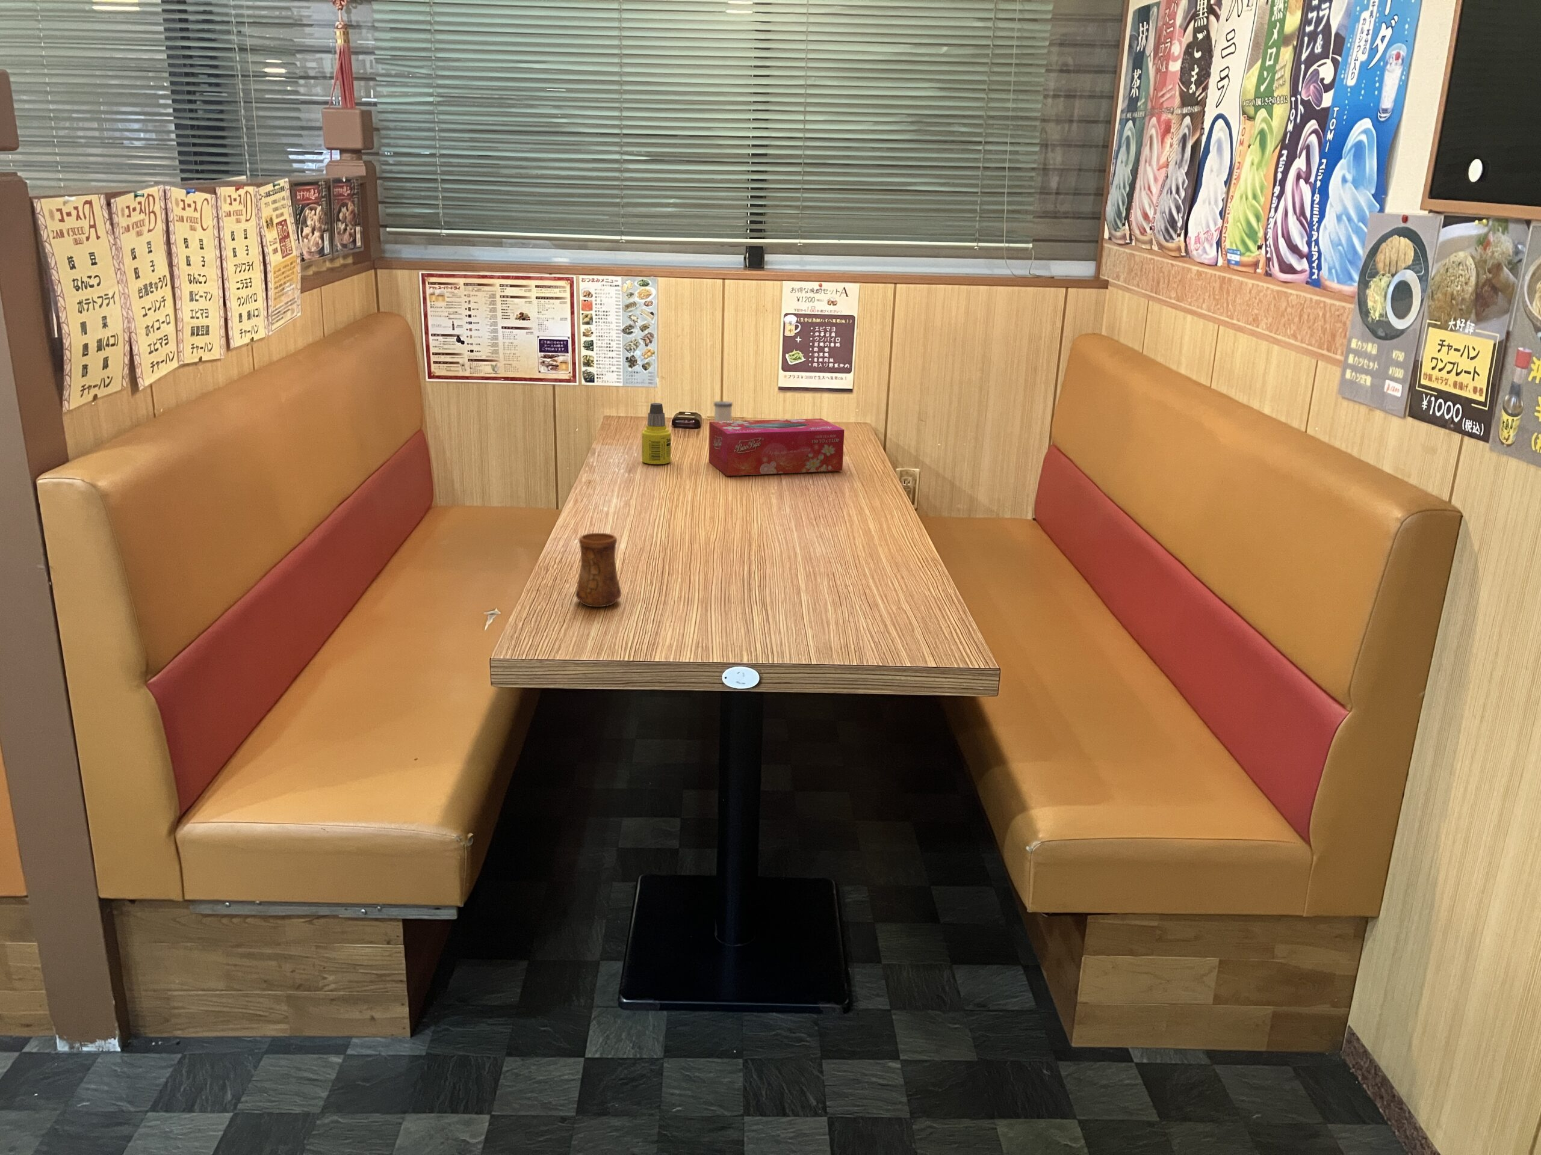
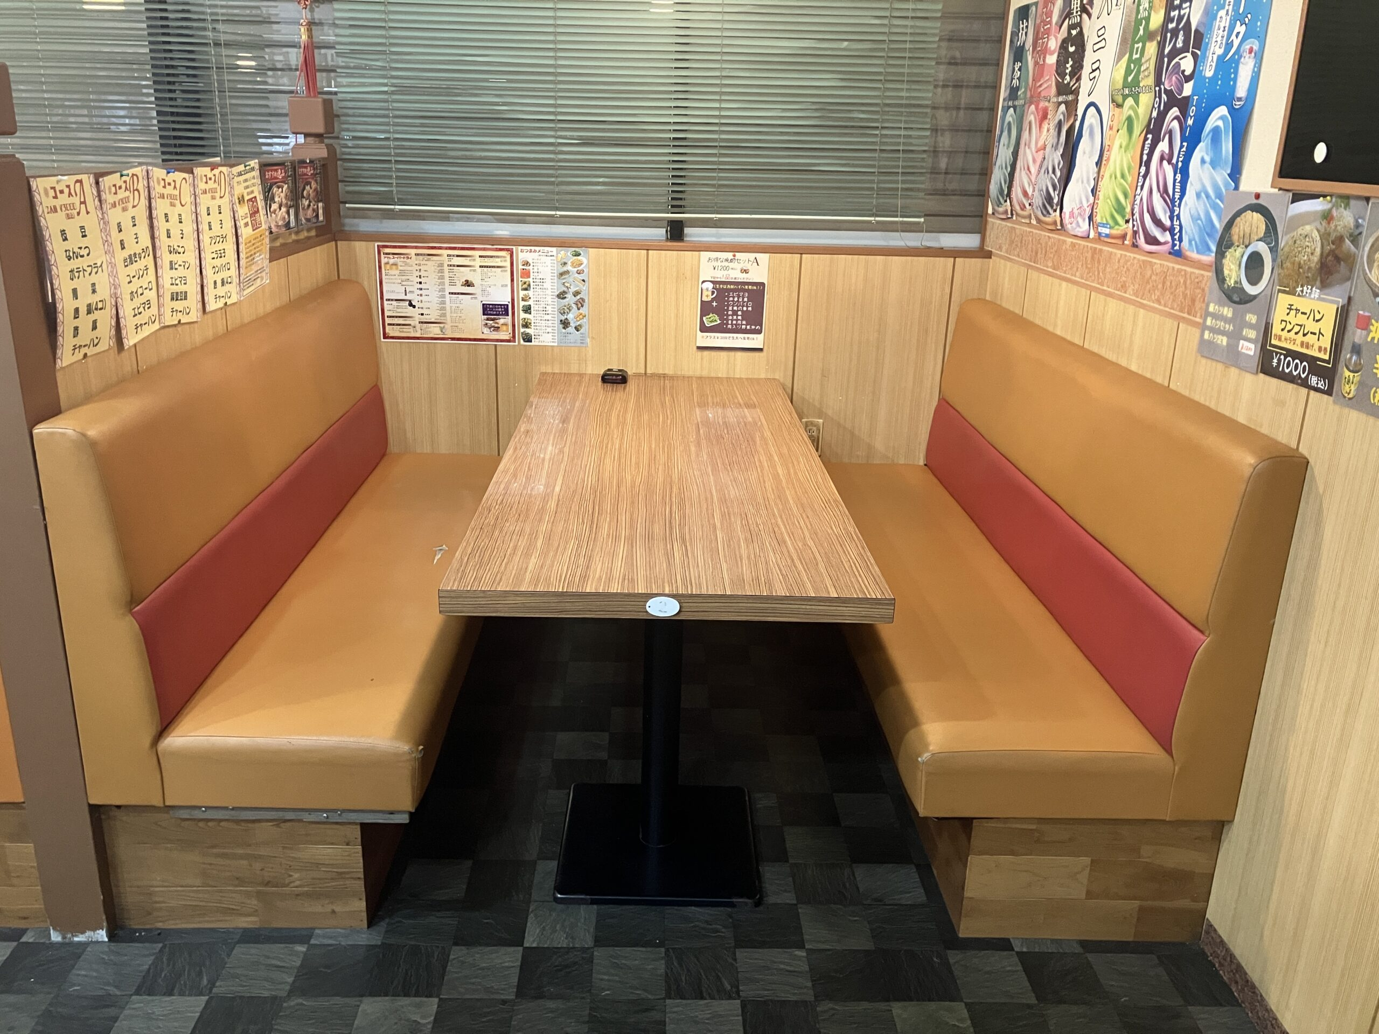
- salt shaker [713,400,733,422]
- cup [575,533,621,608]
- tissue box [709,419,846,477]
- bottle [642,403,671,465]
